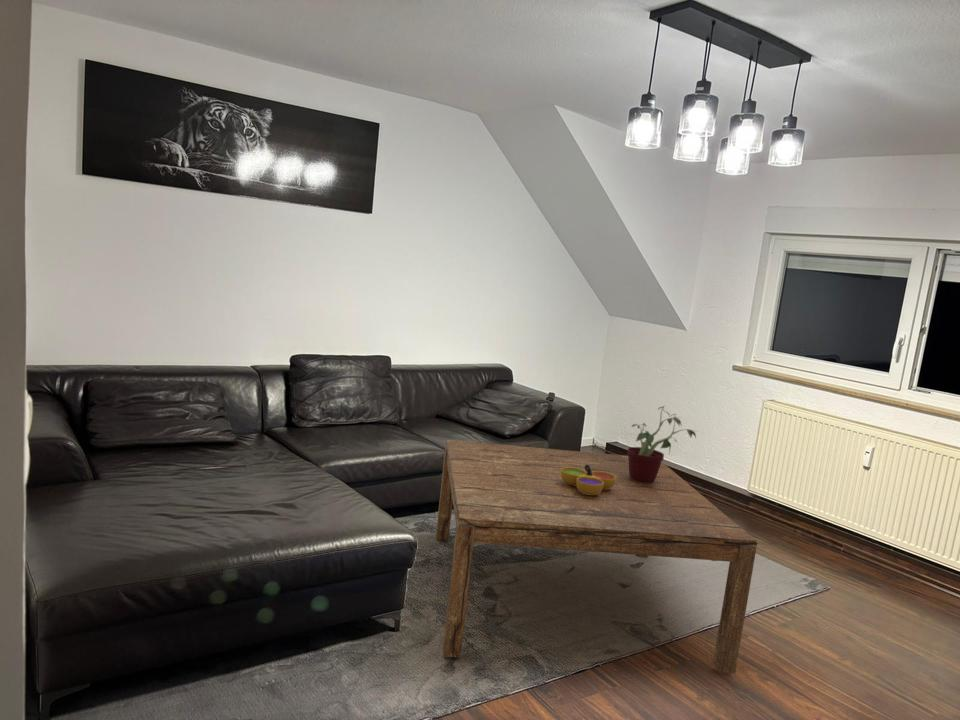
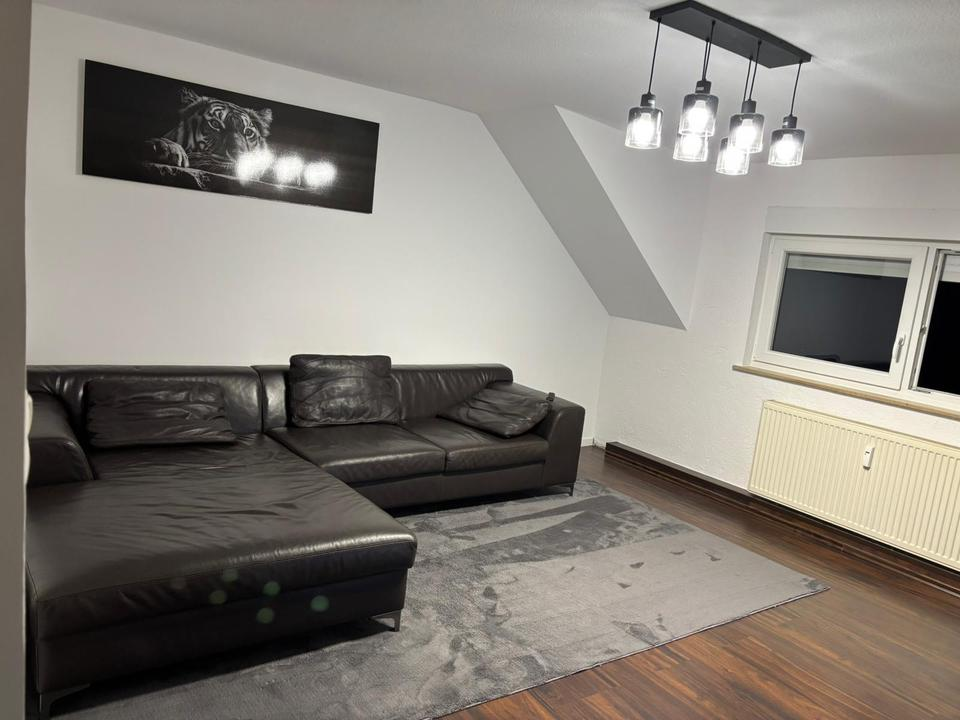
- potted plant [626,405,699,483]
- decorative bowl [561,465,616,495]
- coffee table [435,439,758,674]
